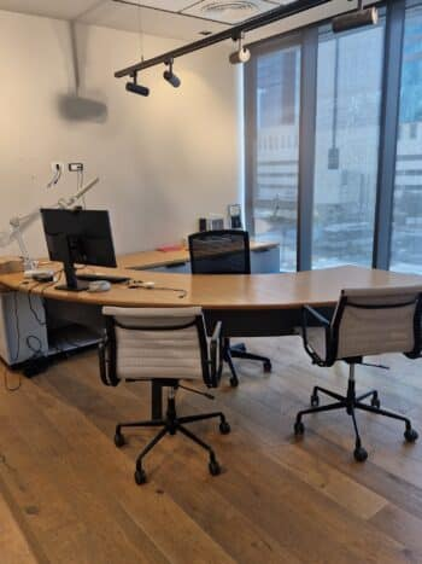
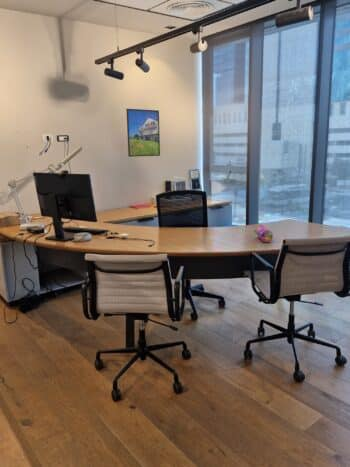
+ pencil case [253,224,274,243]
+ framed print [125,108,161,158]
